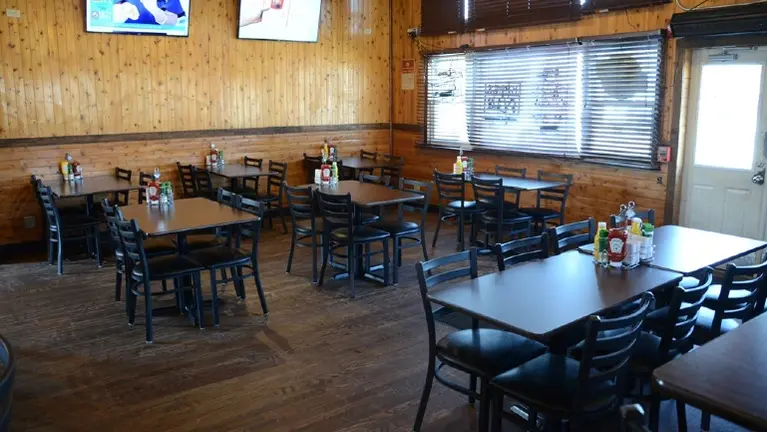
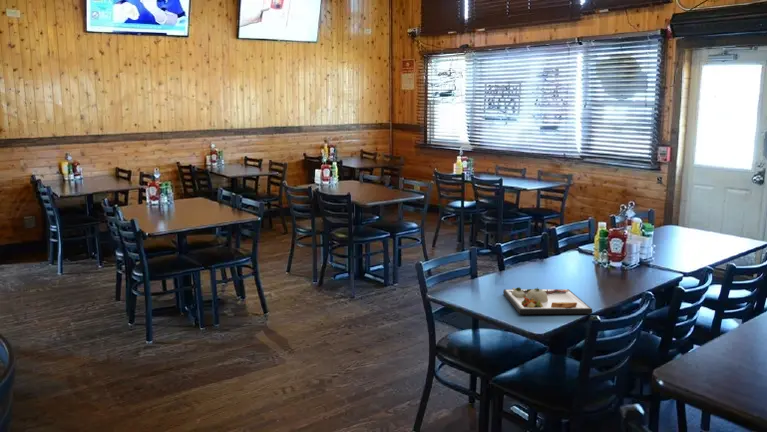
+ dinner plate [502,286,593,315]
